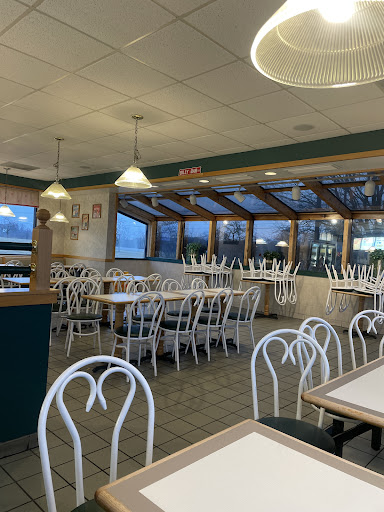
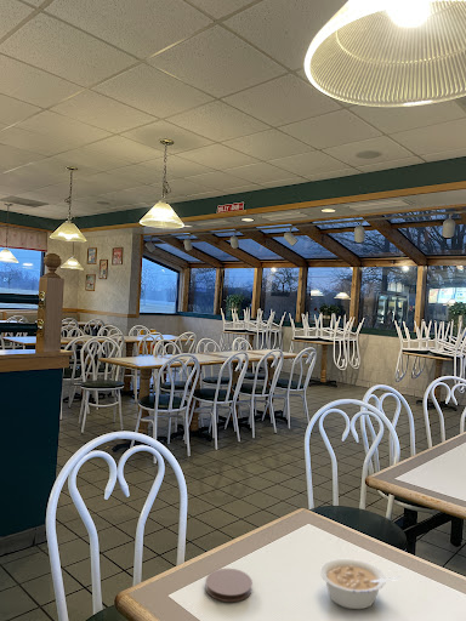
+ coaster [205,568,254,603]
+ legume [319,558,402,610]
